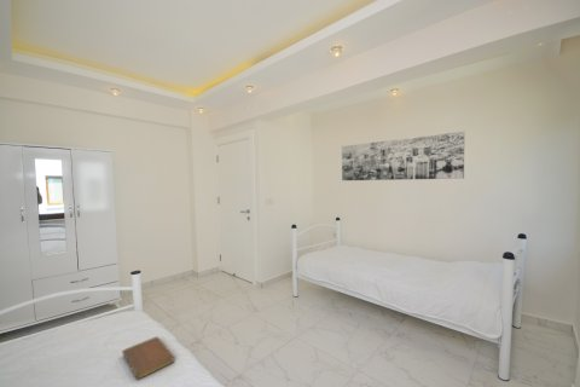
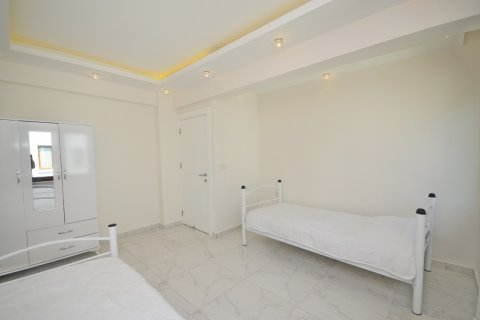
- wall art [341,131,466,181]
- notebook [121,336,175,381]
